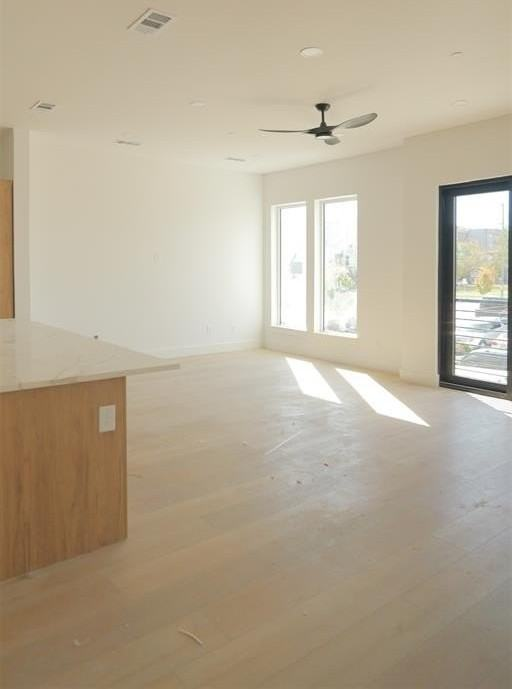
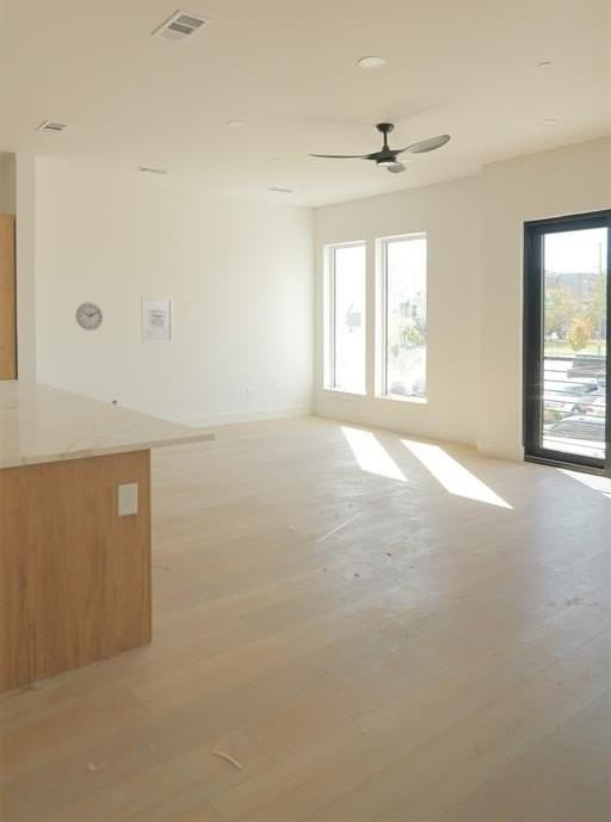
+ wall clock [75,302,105,332]
+ wall art [141,295,174,345]
